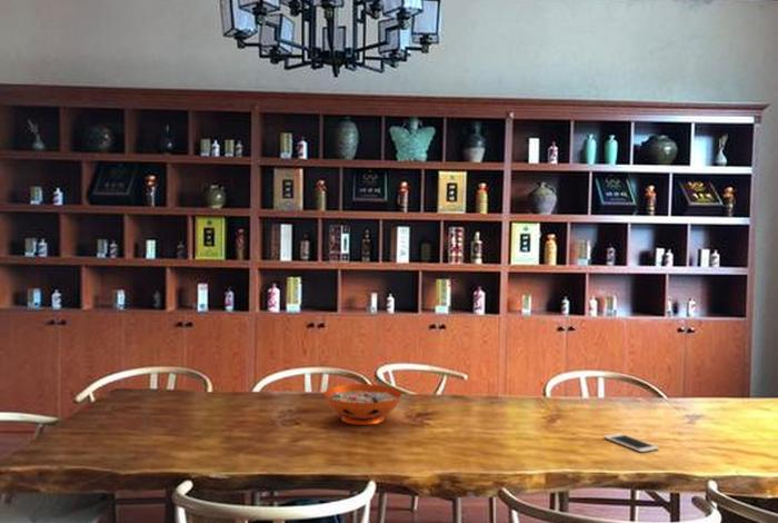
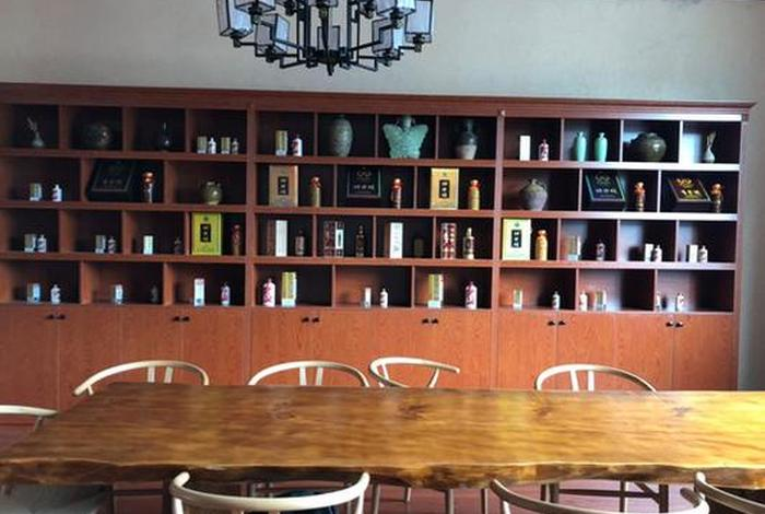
- decorative bowl [323,383,403,426]
- cell phone [604,433,660,453]
